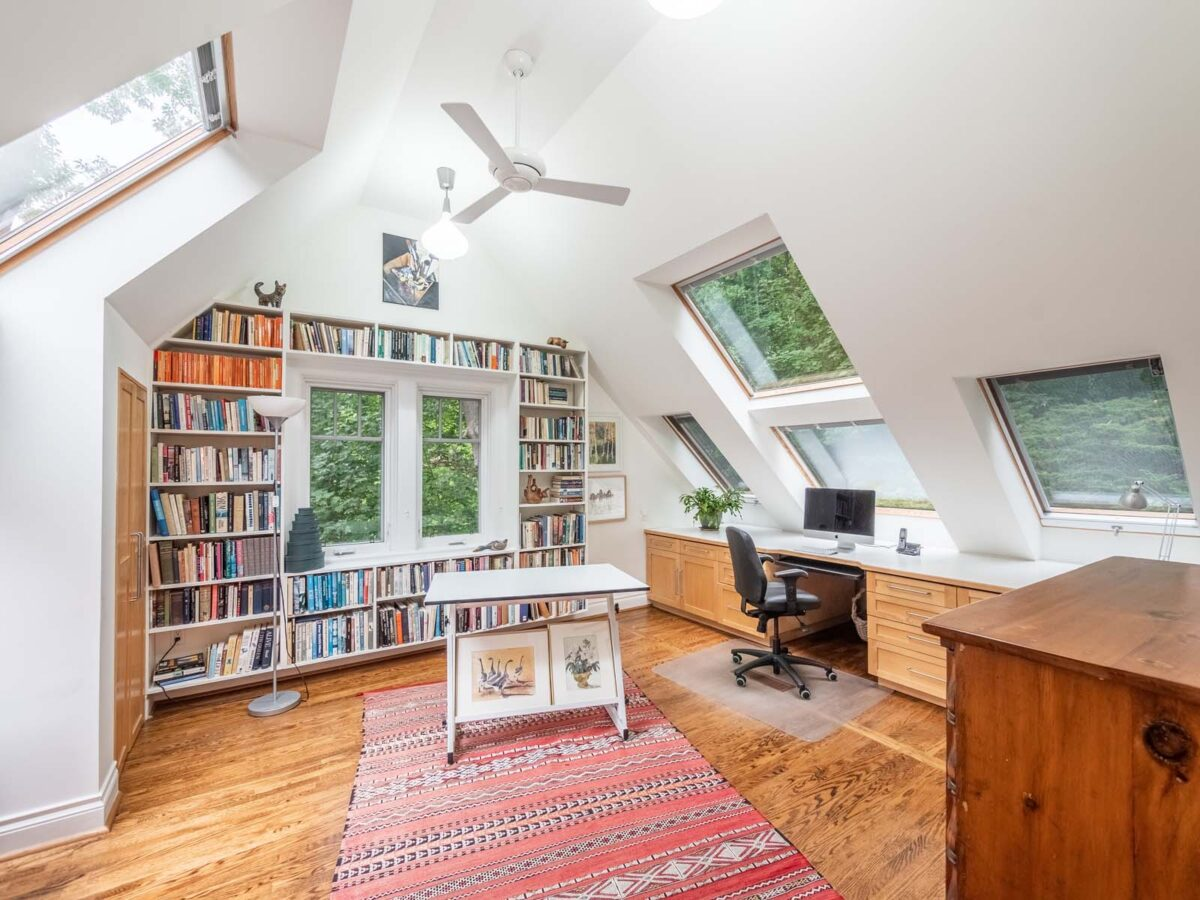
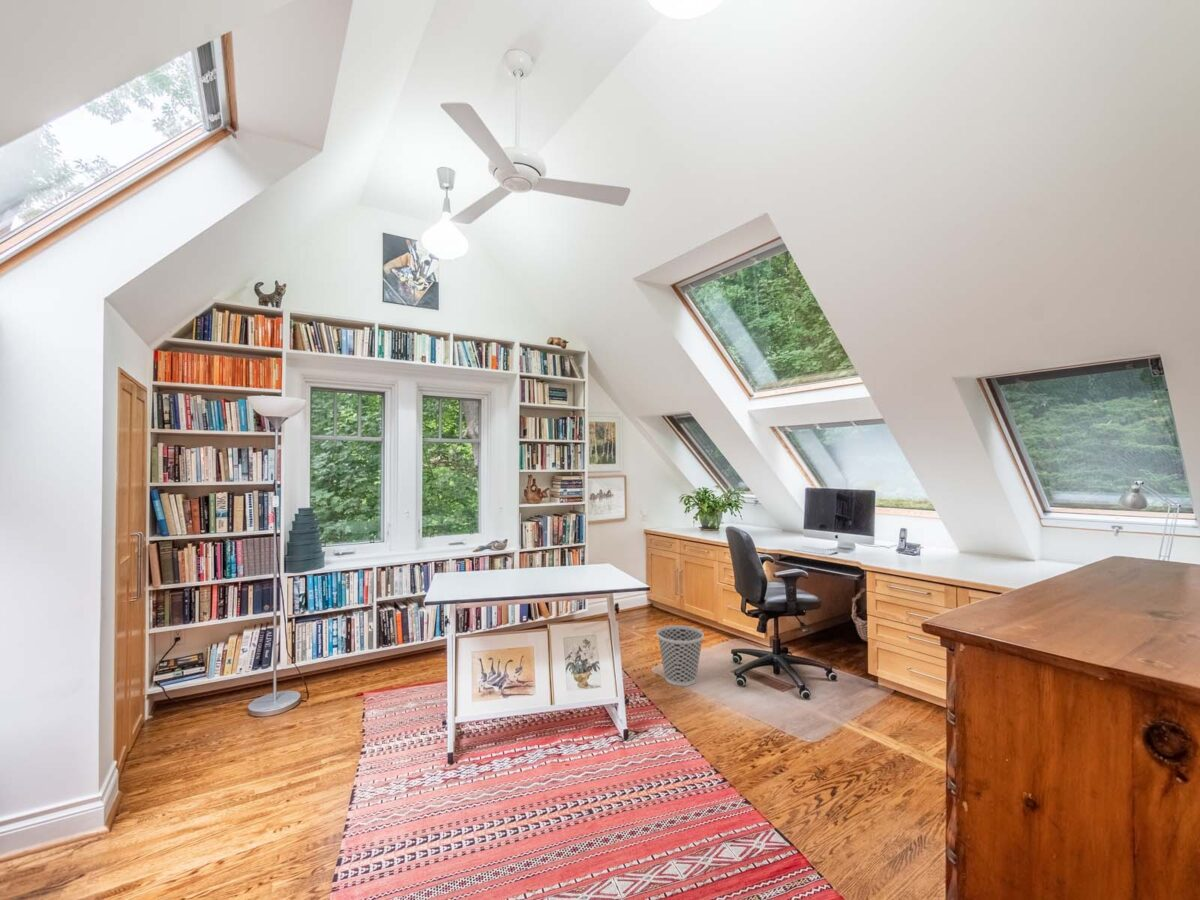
+ wastebasket [656,624,705,687]
